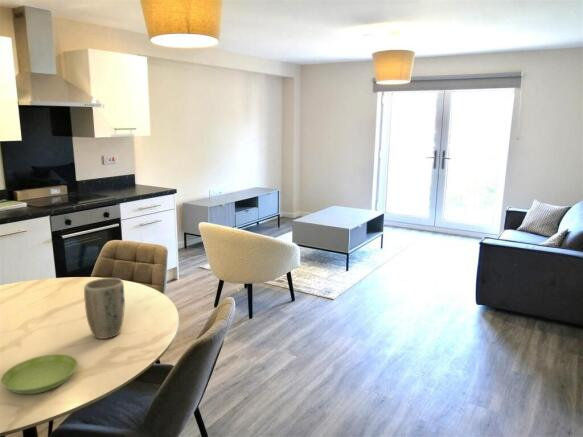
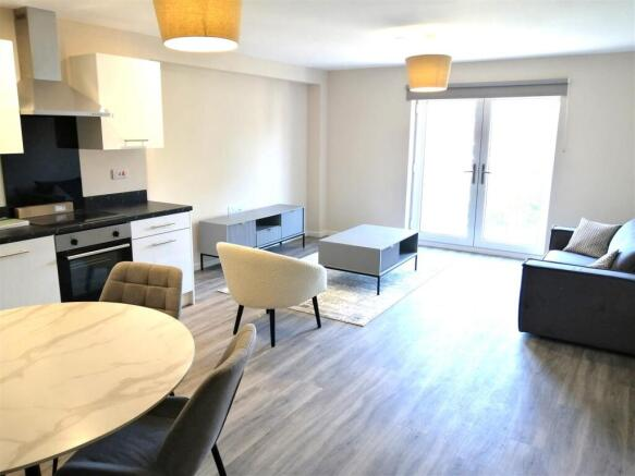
- plant pot [83,277,126,340]
- saucer [0,353,79,395]
